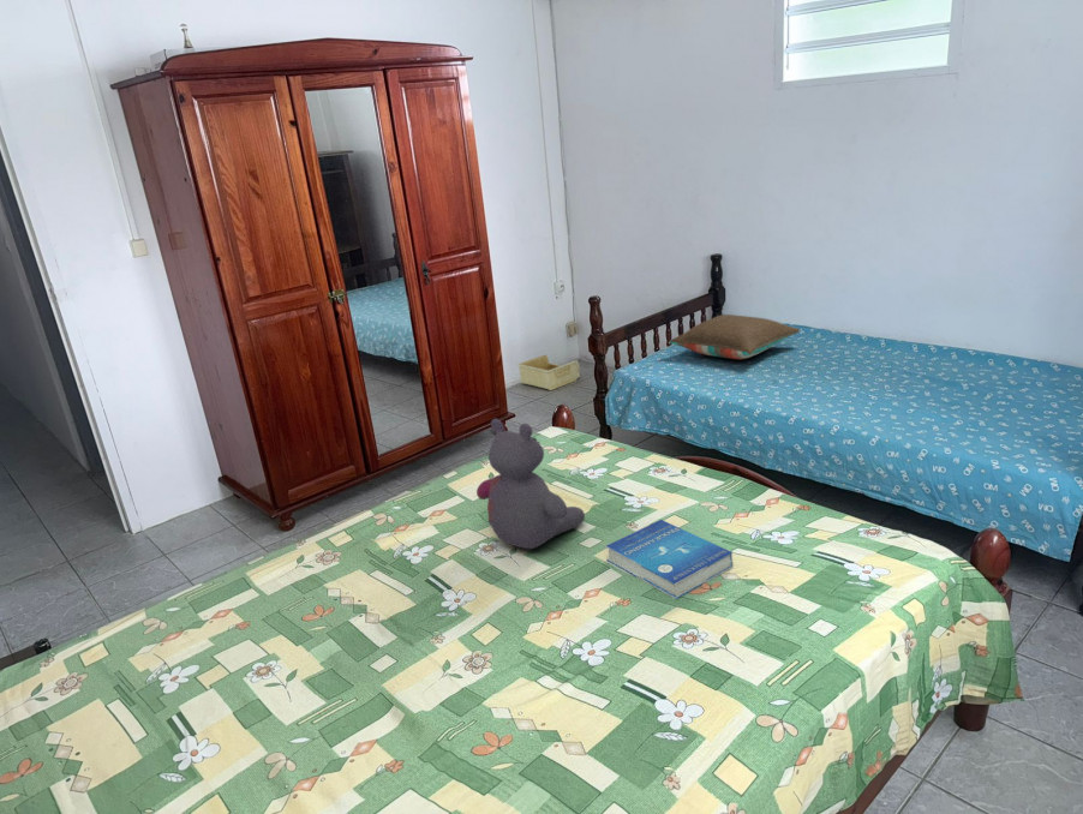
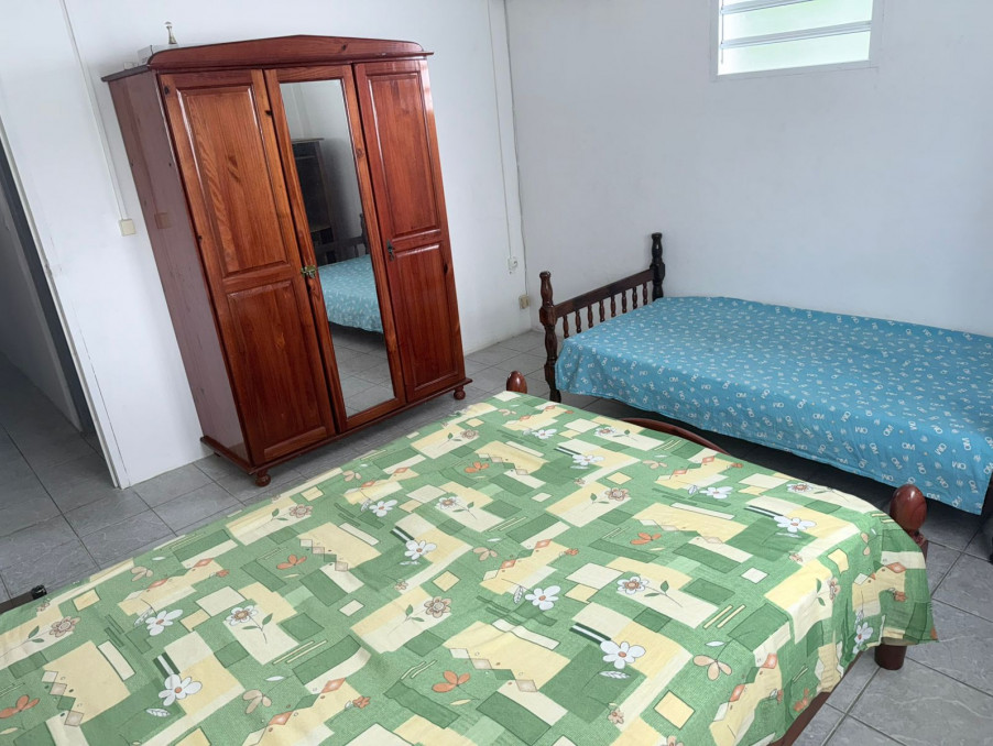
- stuffed bear [475,418,586,550]
- book [605,519,734,600]
- storage bin [516,353,581,391]
- pillow [668,313,802,360]
